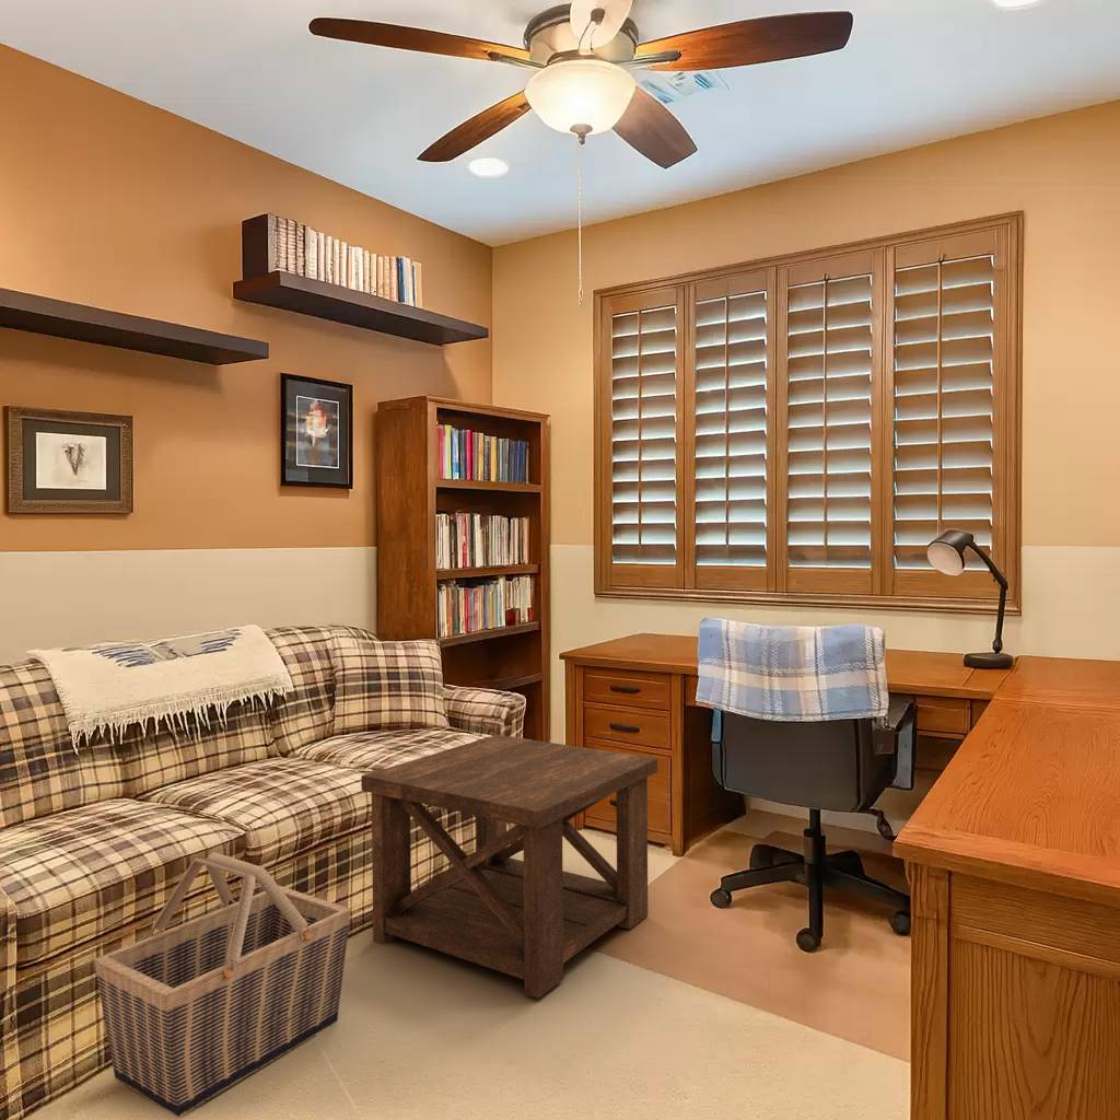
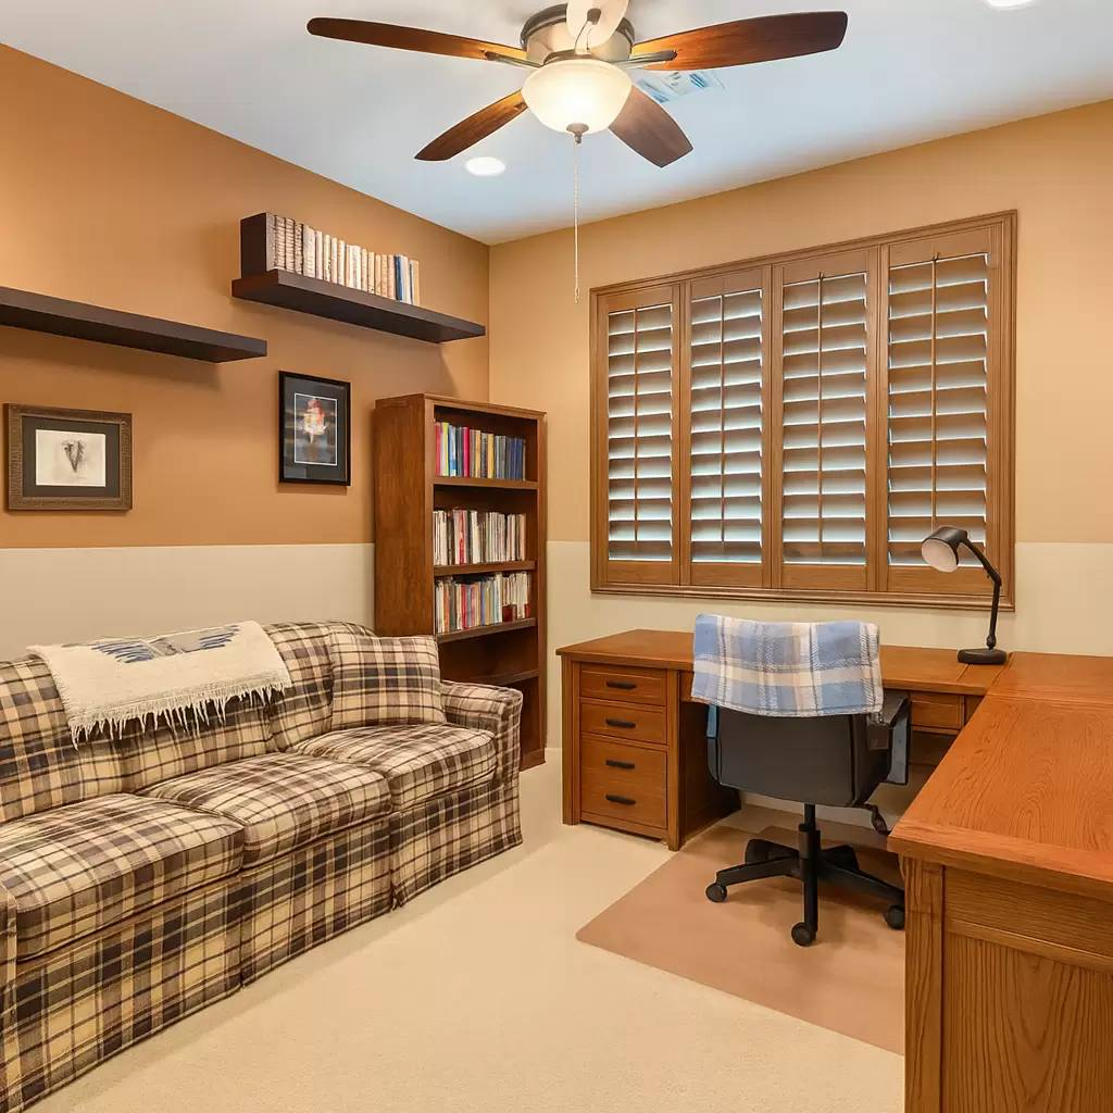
- basket [93,851,352,1118]
- side table [360,734,658,1000]
